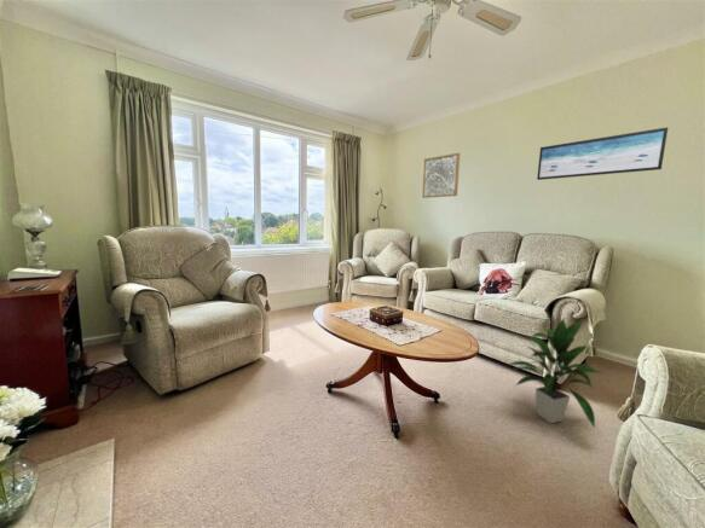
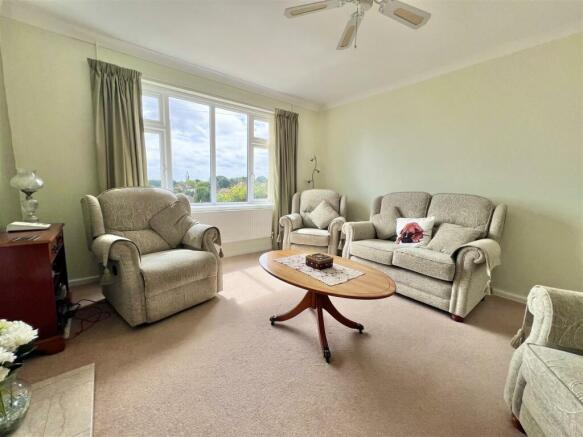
- indoor plant [505,318,601,429]
- wall art [421,152,461,199]
- wall art [536,126,669,181]
